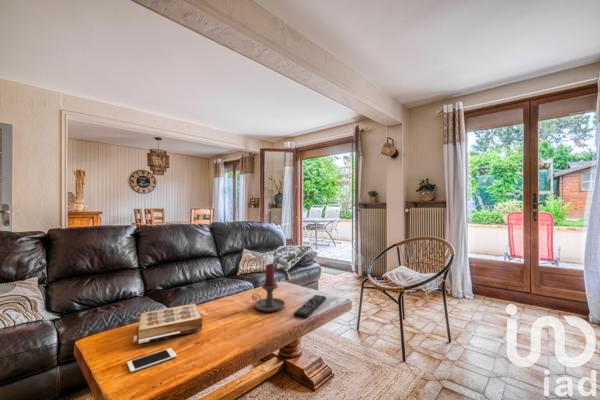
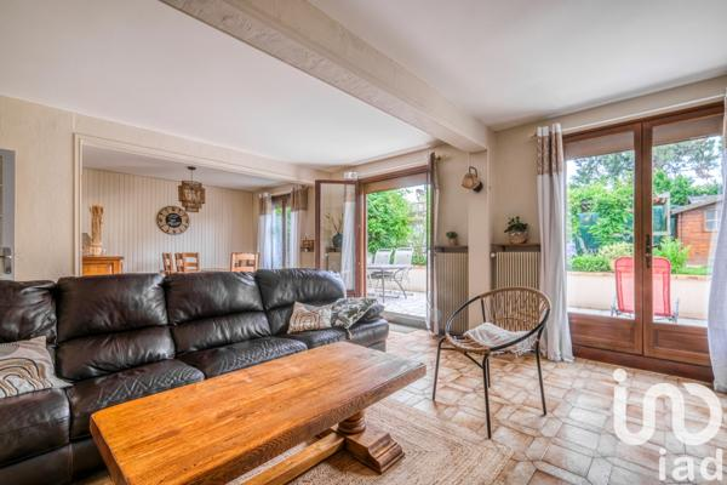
- candle holder [251,263,286,313]
- book [132,302,203,345]
- remote control [293,294,327,319]
- cell phone [126,347,178,373]
